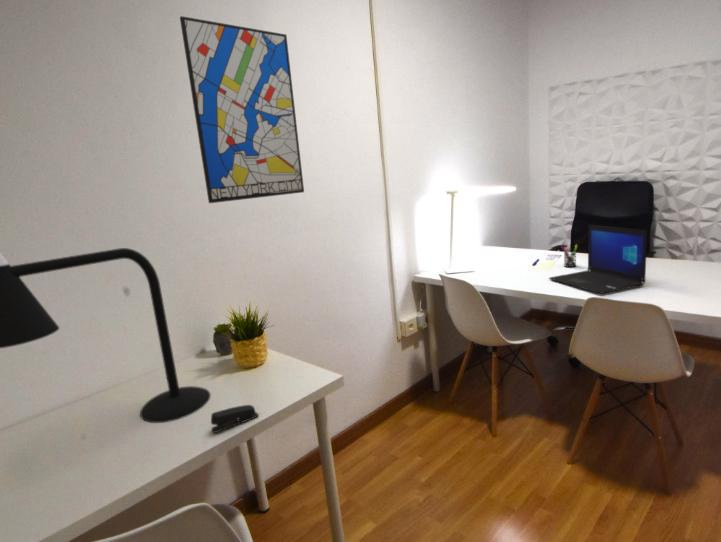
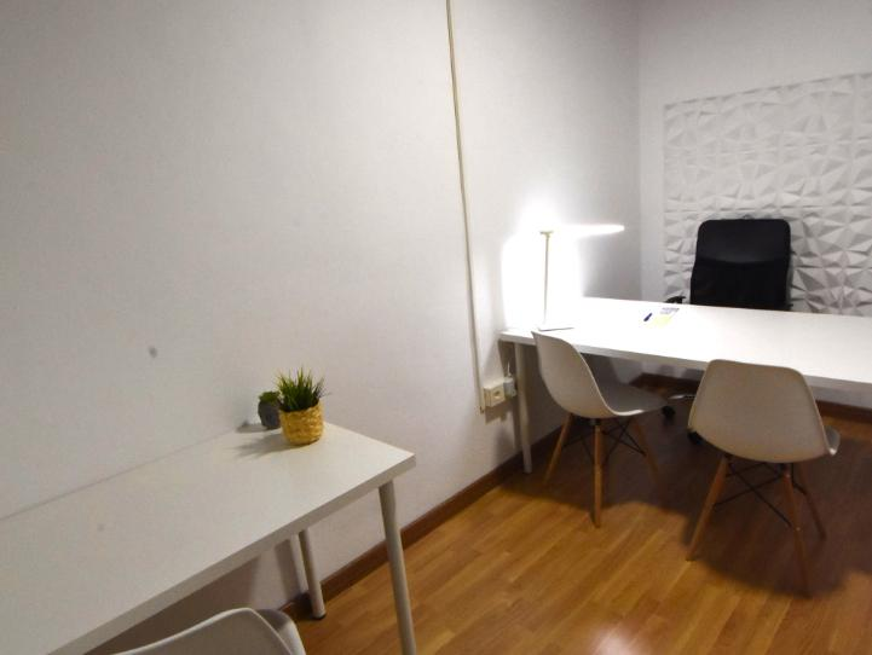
- wall art [179,15,305,204]
- laptop [548,223,648,295]
- stapler [210,404,259,434]
- pen holder [560,243,578,268]
- desk lamp [0,247,211,424]
